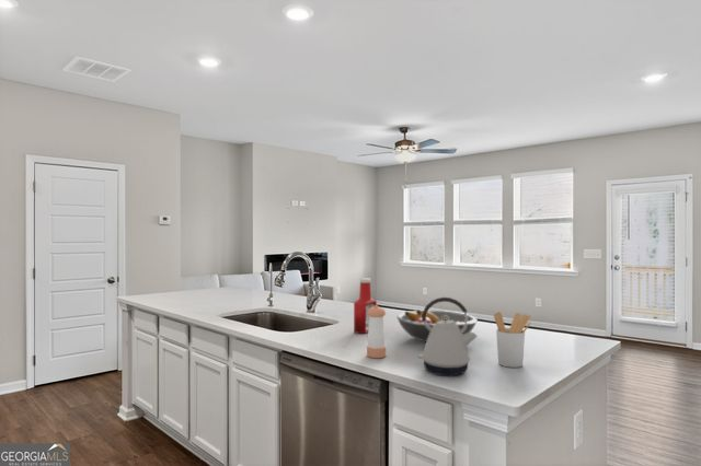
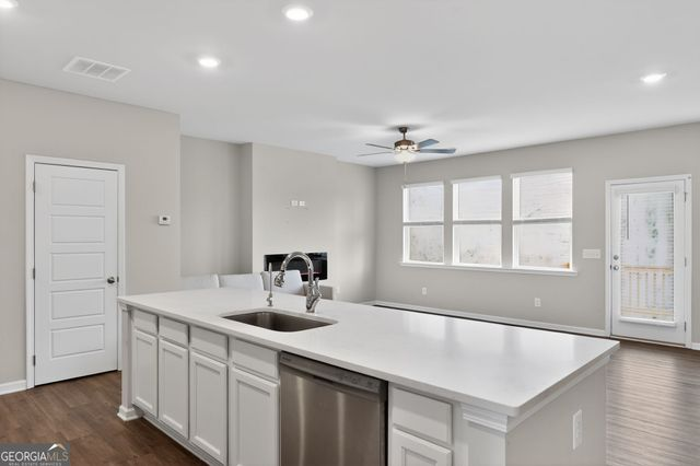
- pepper shaker [366,304,387,359]
- kettle [417,296,479,377]
- utensil holder [493,311,532,369]
- soap bottle [353,277,378,335]
- fruit bowl [395,308,479,342]
